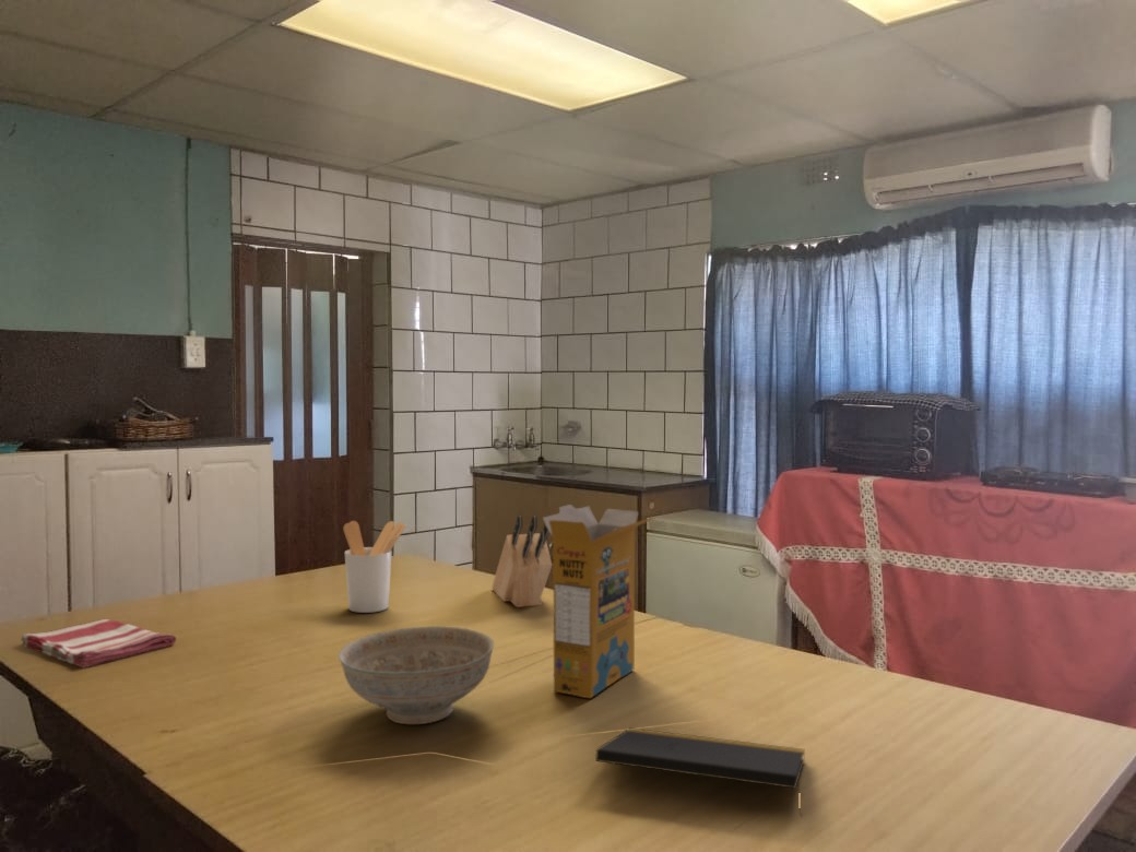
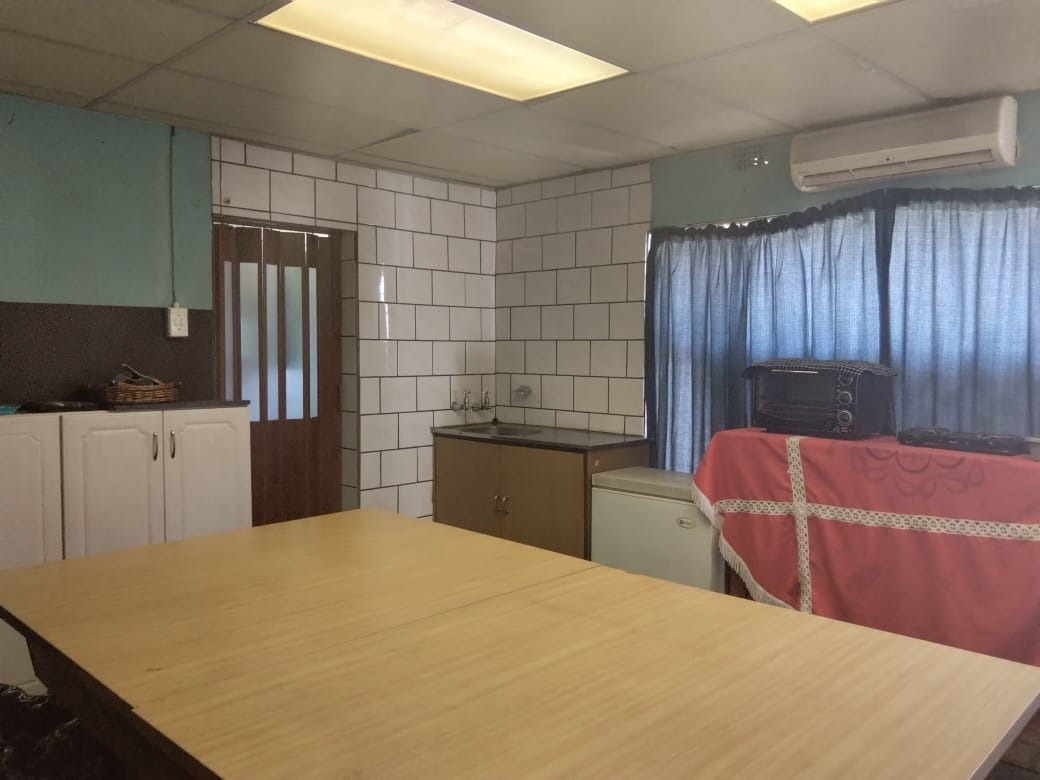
- knife block [490,514,553,608]
- utensil holder [342,520,407,614]
- dish towel [20,618,177,670]
- decorative bowl [338,625,495,725]
- notepad [594,726,806,818]
- cereal box [542,504,656,699]
